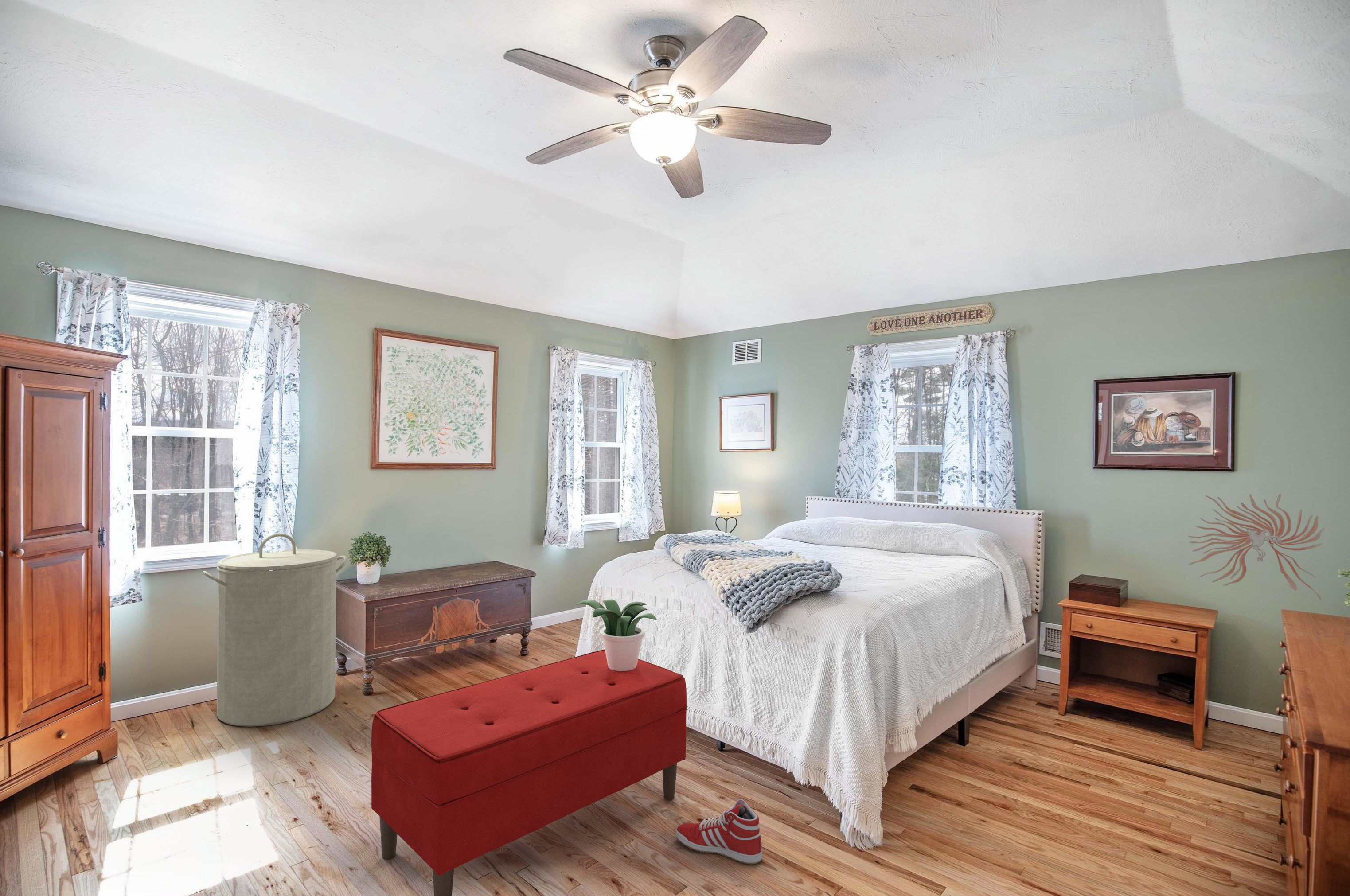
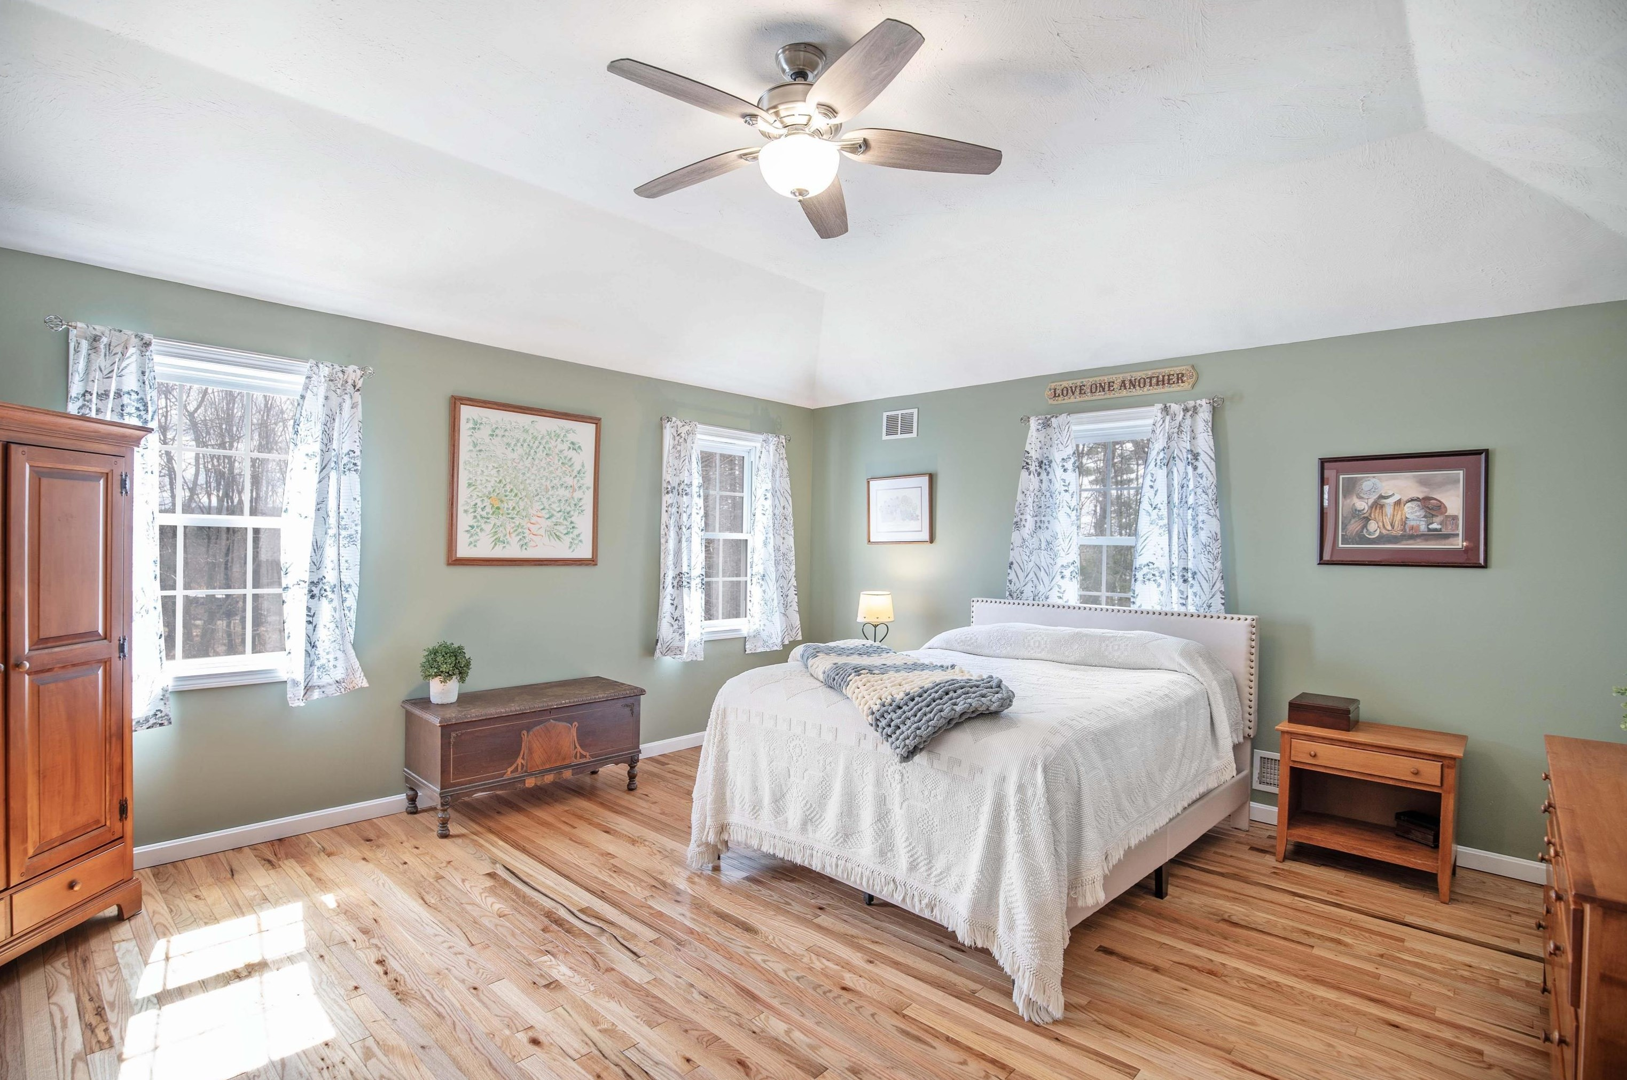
- wall sculpture [1188,493,1325,601]
- potted plant [575,599,657,671]
- bench [371,649,687,896]
- laundry hamper [202,533,347,727]
- sneaker [675,799,762,865]
